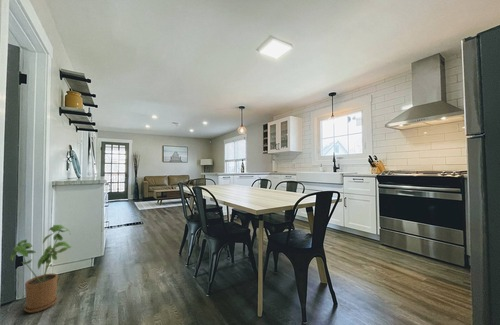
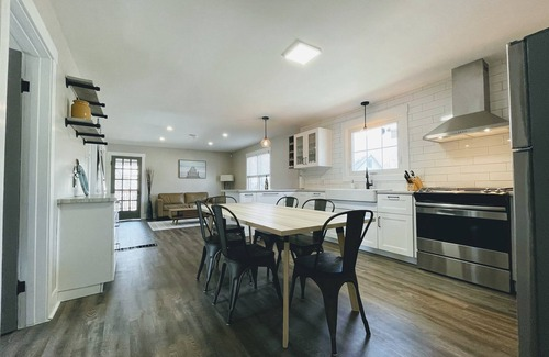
- house plant [10,224,73,314]
